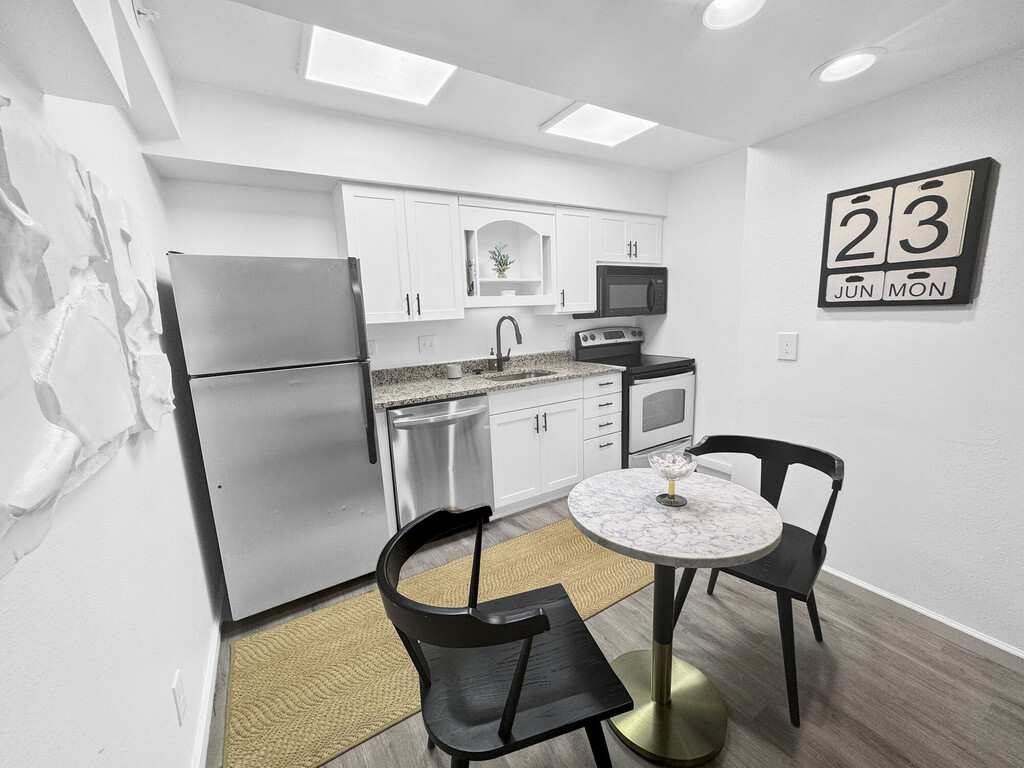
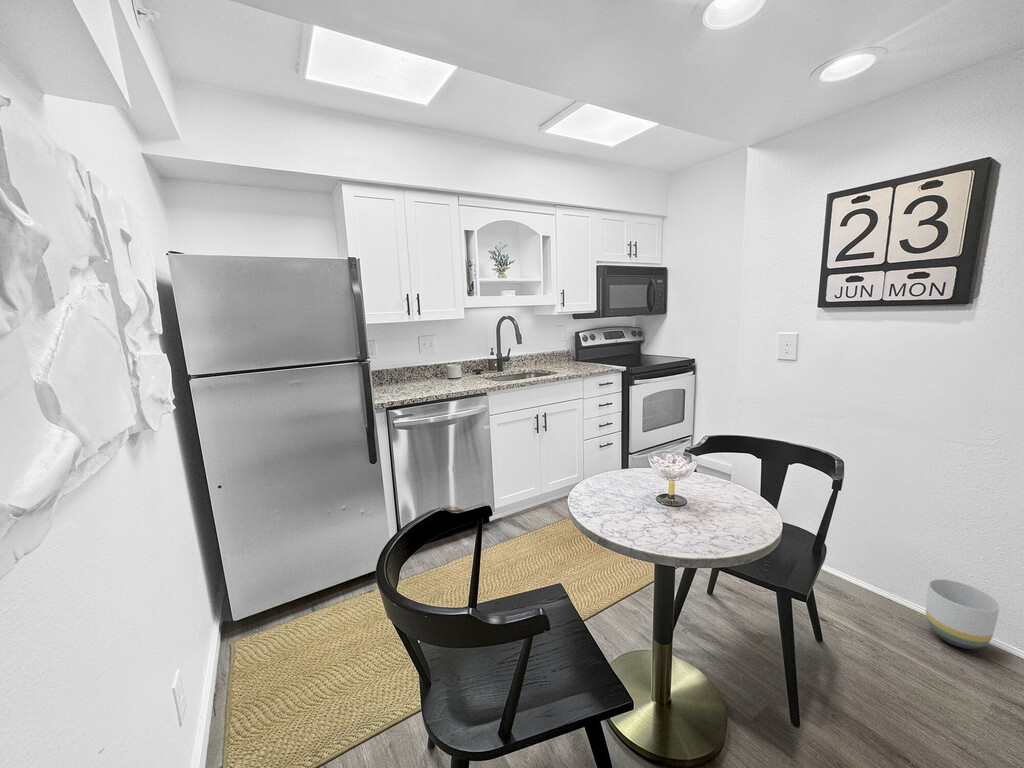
+ planter [925,578,1000,650]
